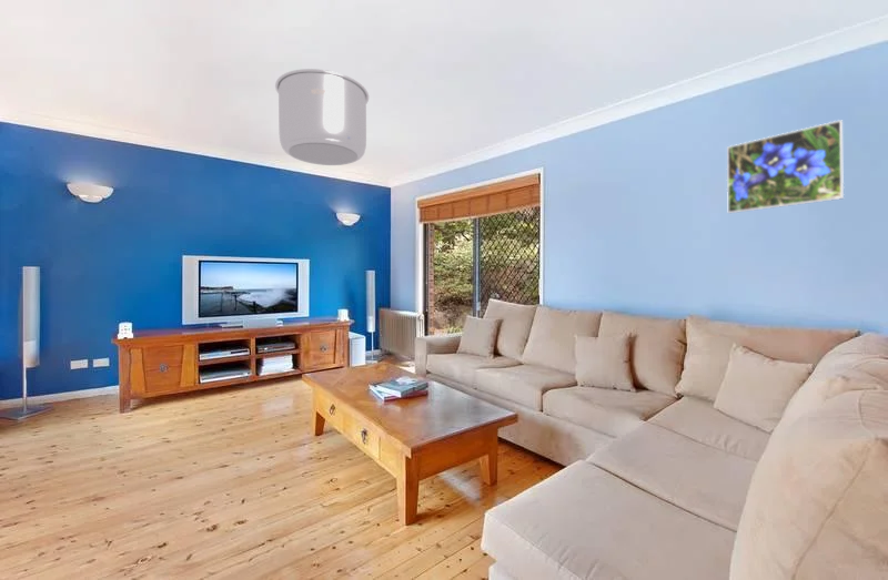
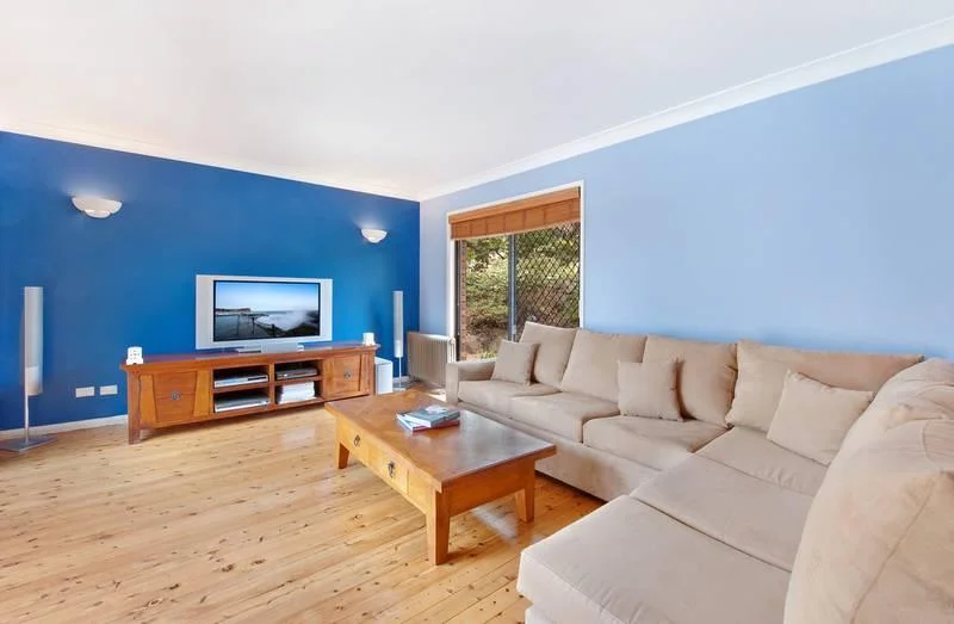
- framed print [726,119,845,214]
- ceiling light [274,68,370,166]
